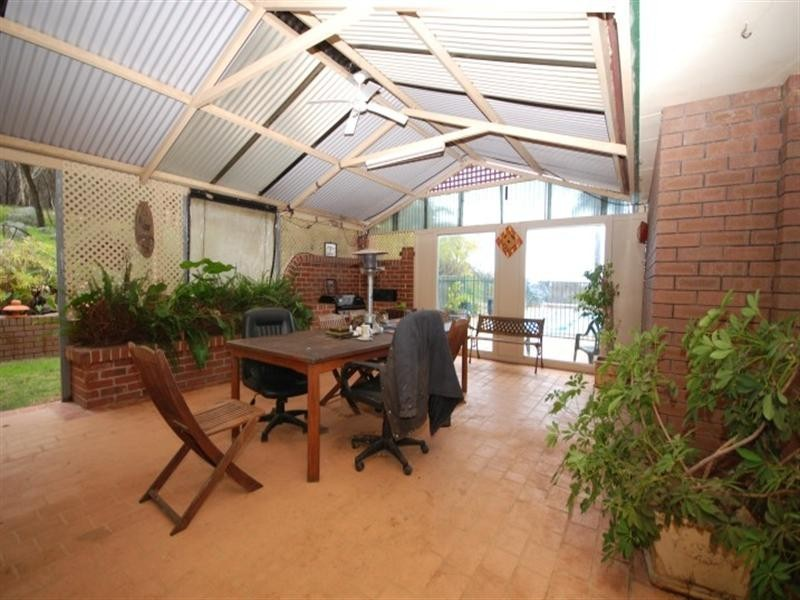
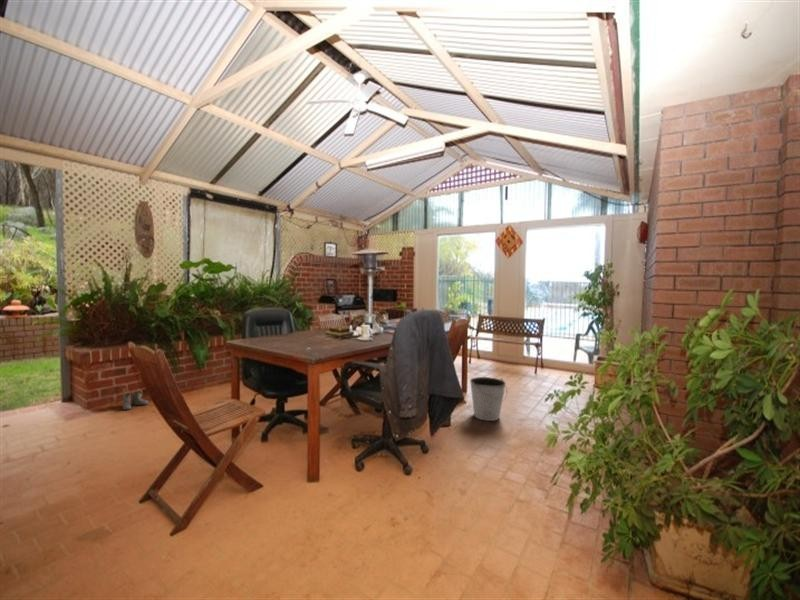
+ boots [118,391,149,411]
+ bucket [469,376,508,422]
